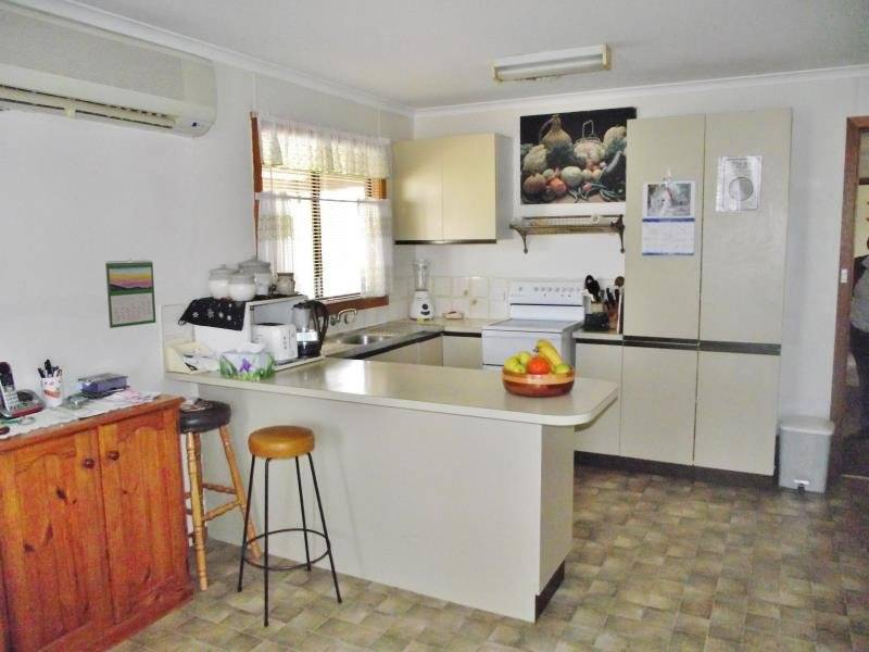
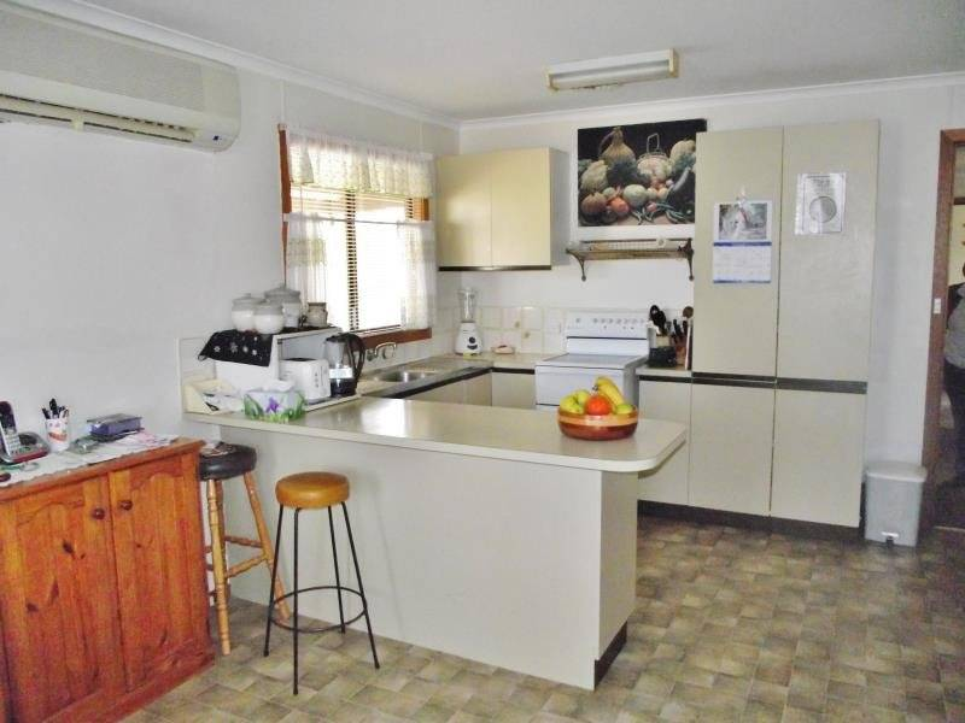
- calendar [104,259,158,329]
